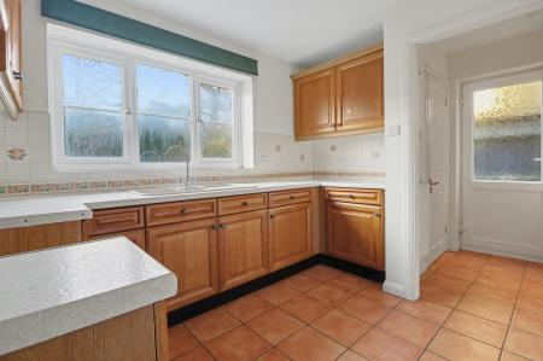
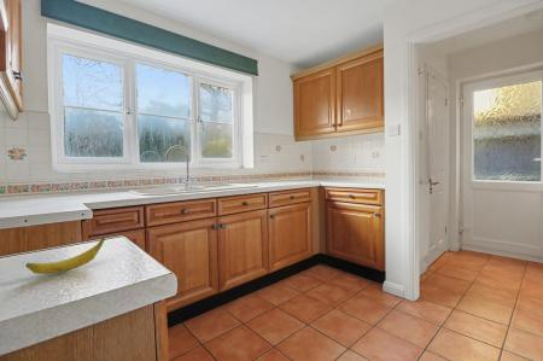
+ banana [24,237,106,275]
